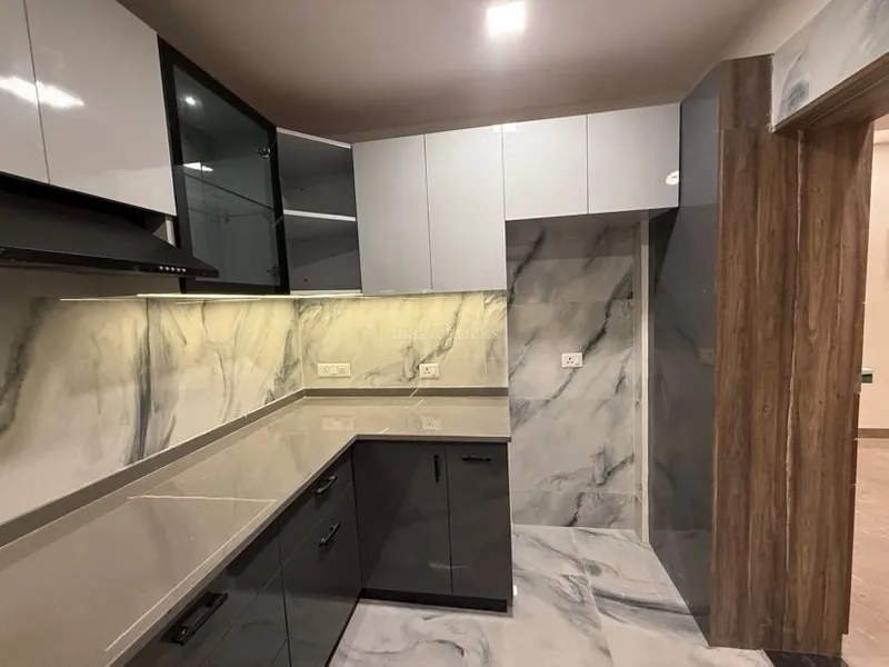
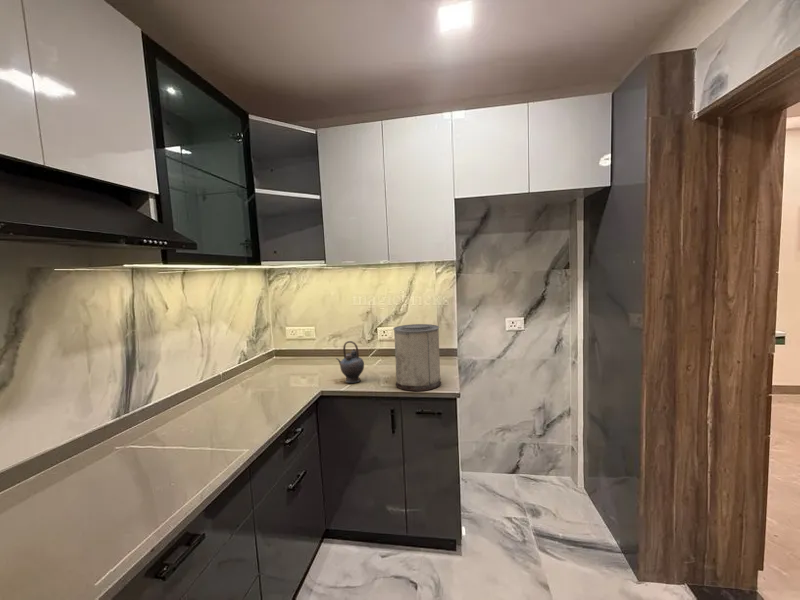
+ teapot [335,340,365,384]
+ canister [392,323,442,392]
